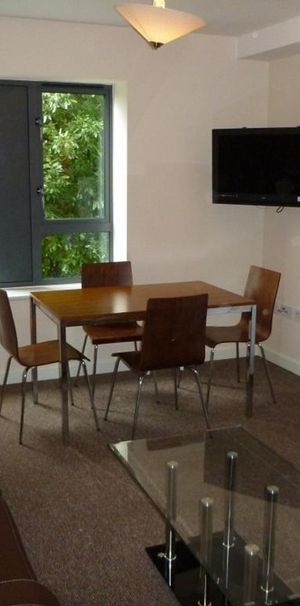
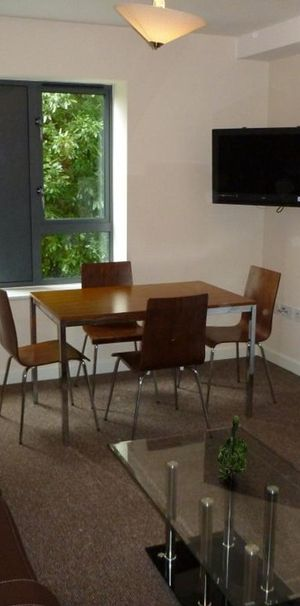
+ banana bunch [216,415,249,481]
